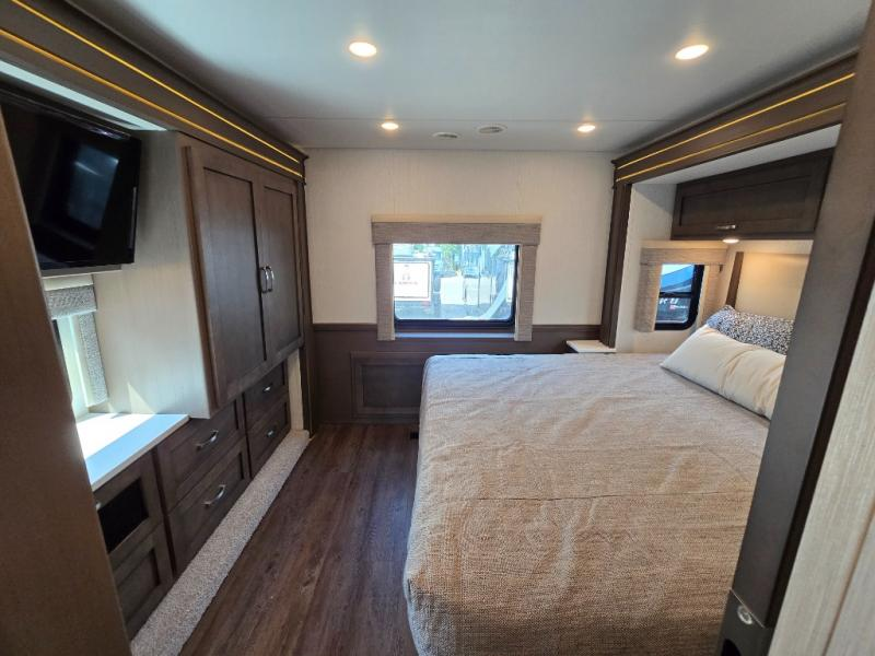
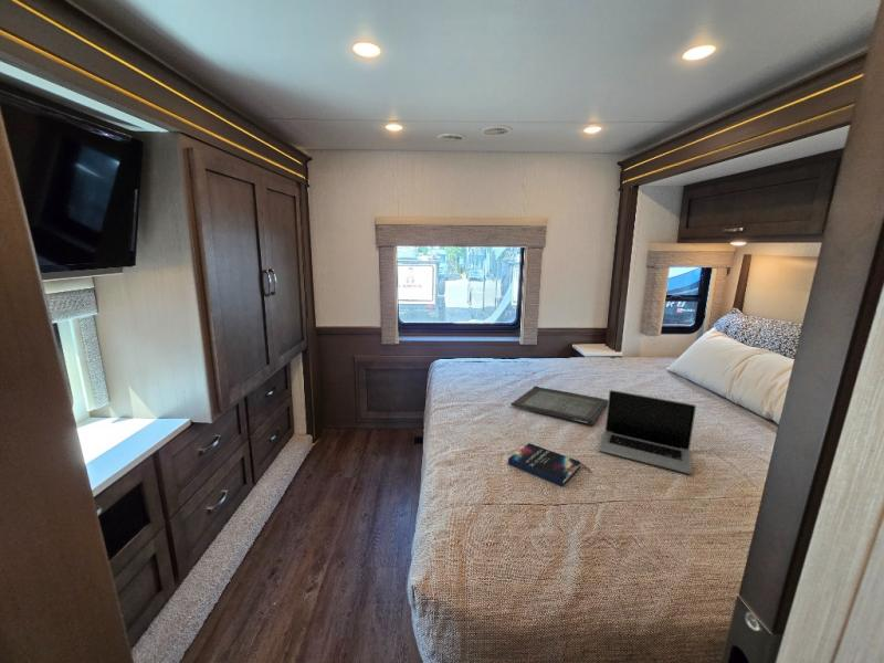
+ laptop [597,389,697,475]
+ hardback book [507,442,582,487]
+ serving tray [509,385,609,427]
